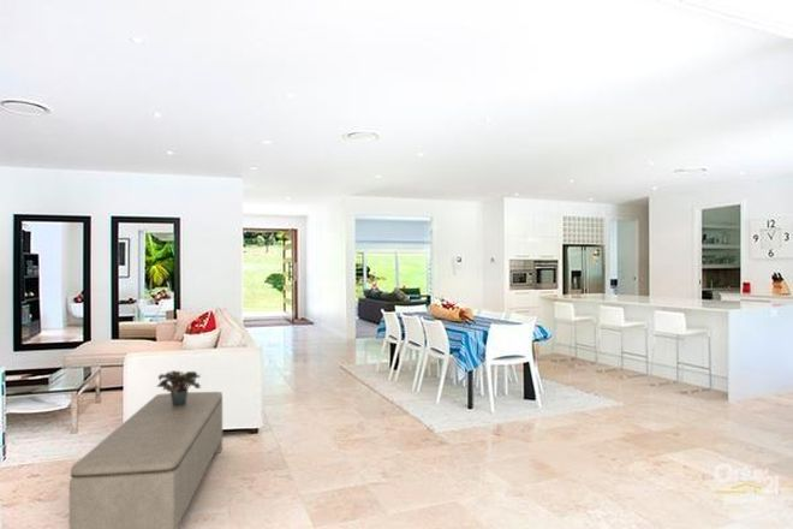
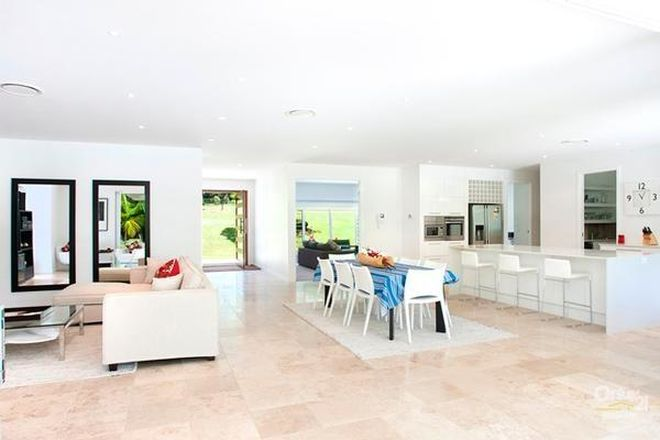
- bench [68,391,223,529]
- potted plant [155,369,202,408]
